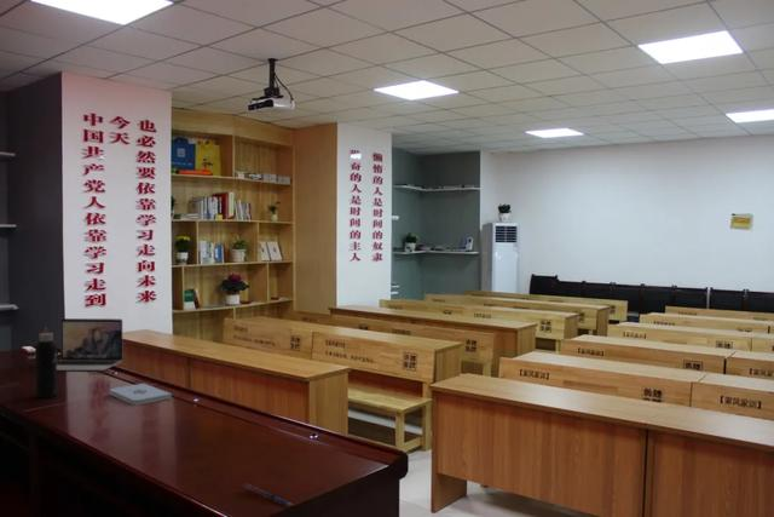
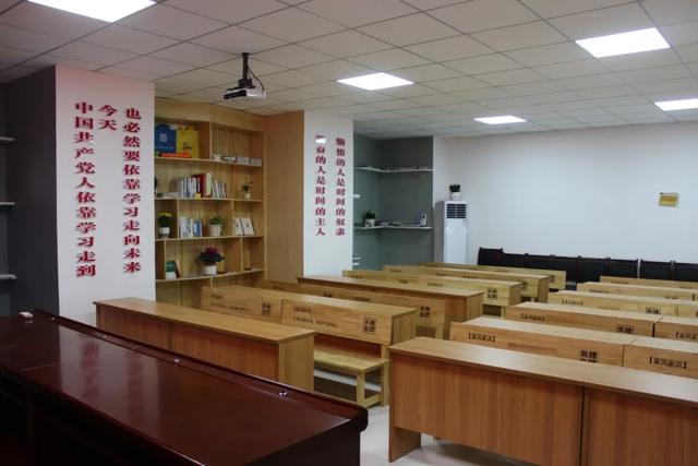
- pen [242,483,294,507]
- notepad [109,383,173,406]
- water bottle [35,326,58,400]
- laptop [57,317,123,372]
